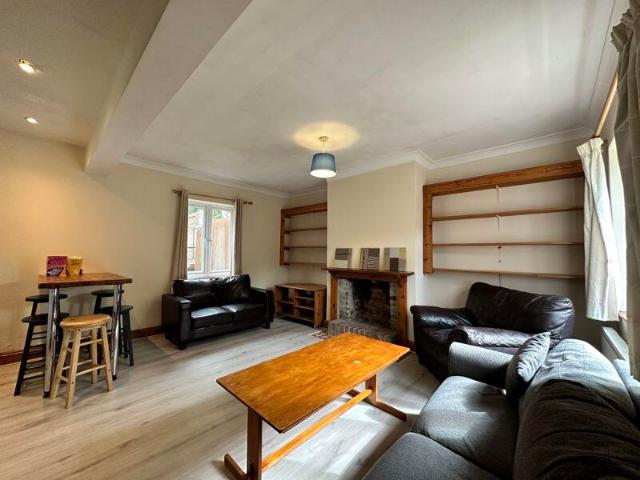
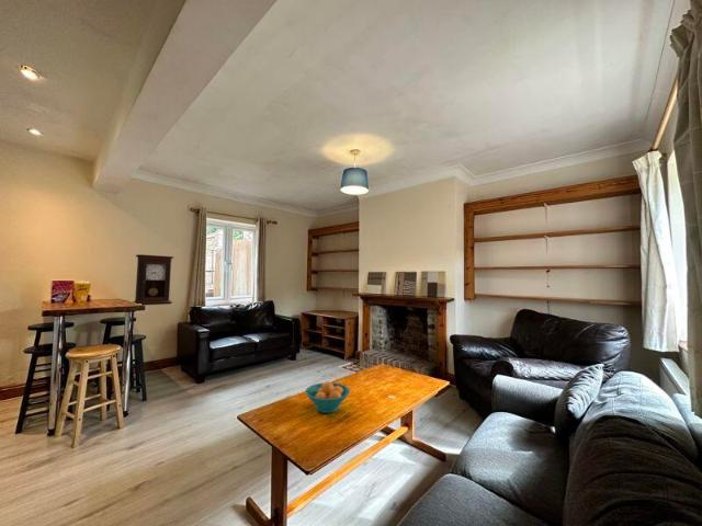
+ fruit bowl [304,380,351,414]
+ pendulum clock [133,253,174,306]
